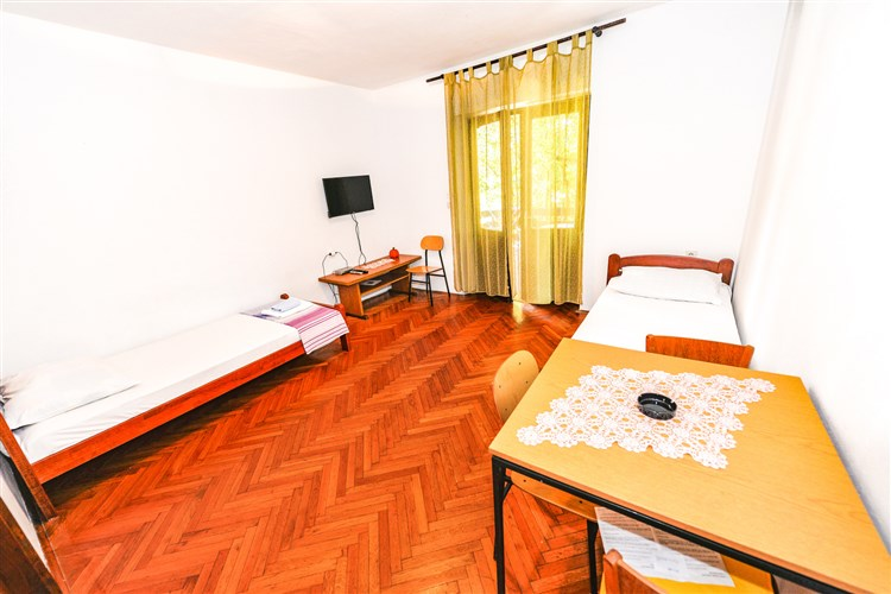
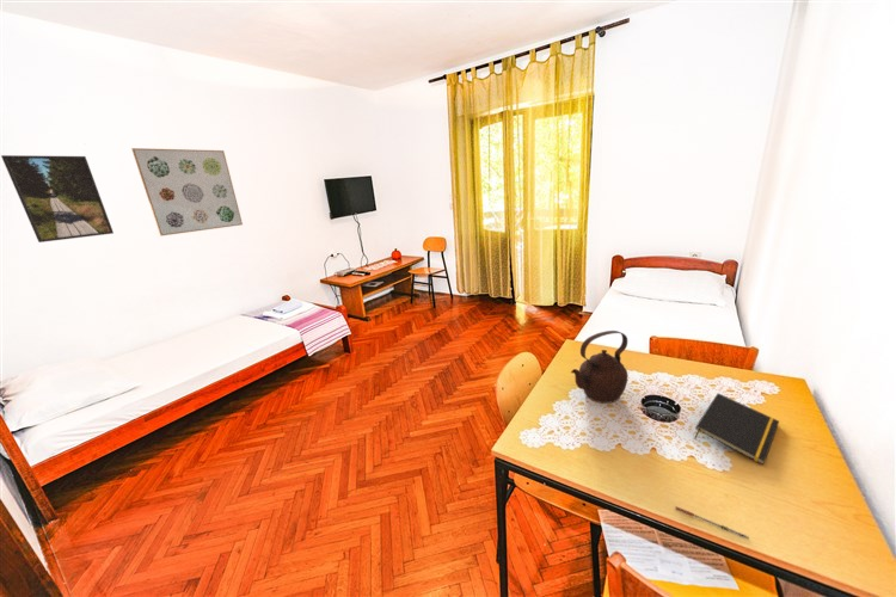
+ teapot [570,330,628,405]
+ pen [674,505,750,541]
+ wall art [130,147,244,238]
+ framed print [0,154,115,244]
+ notepad [693,392,780,466]
